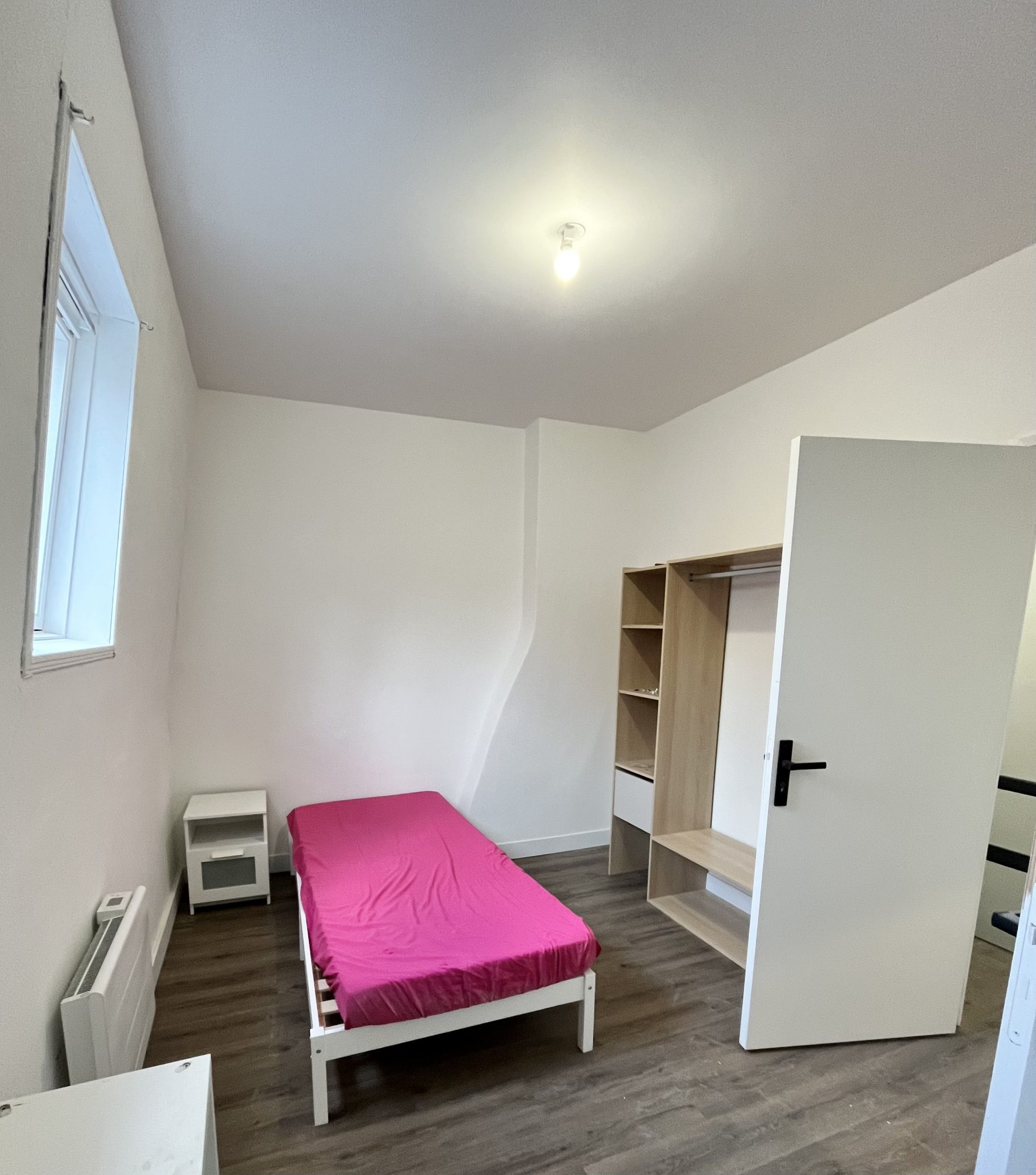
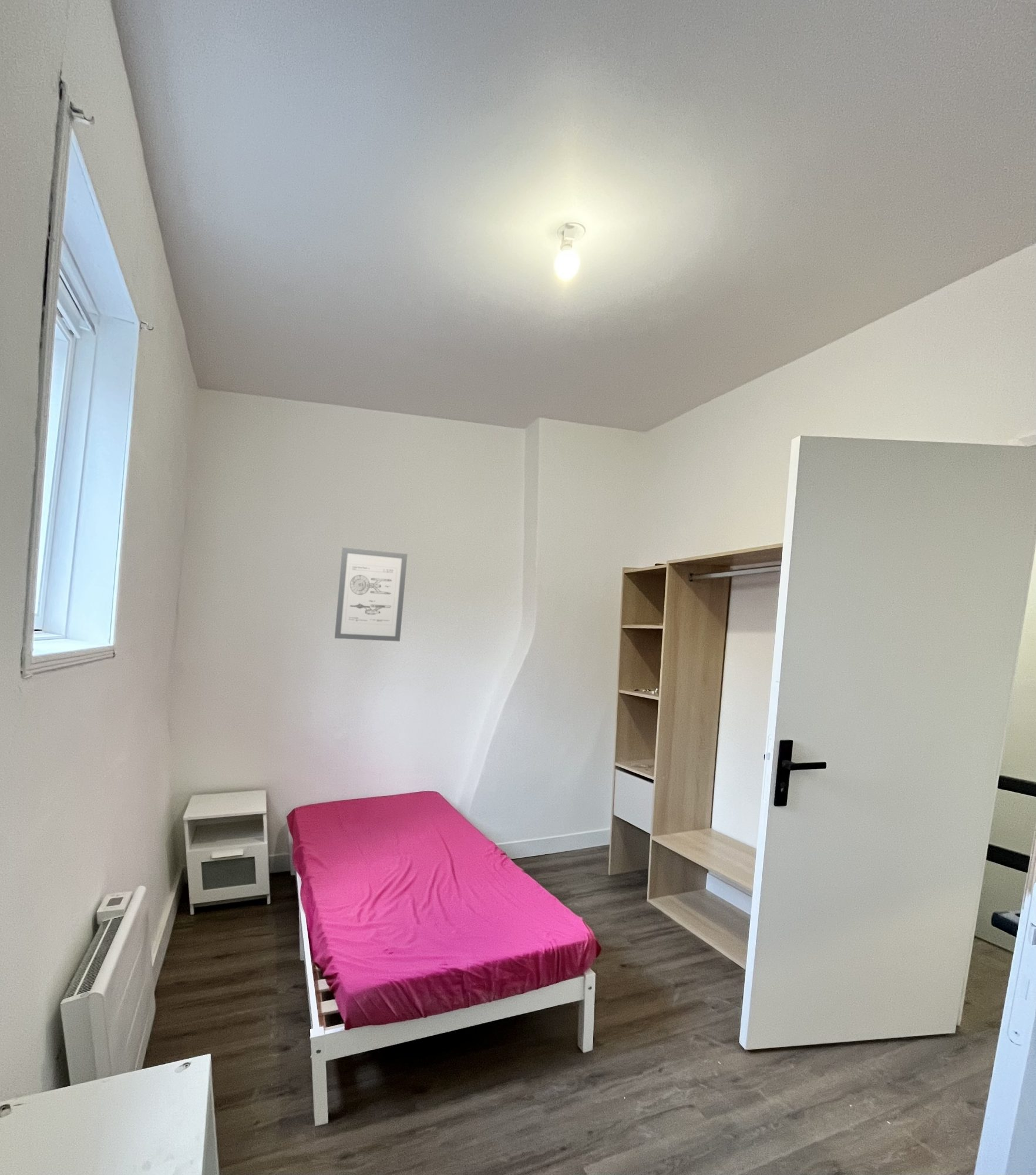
+ wall art [334,547,408,642]
